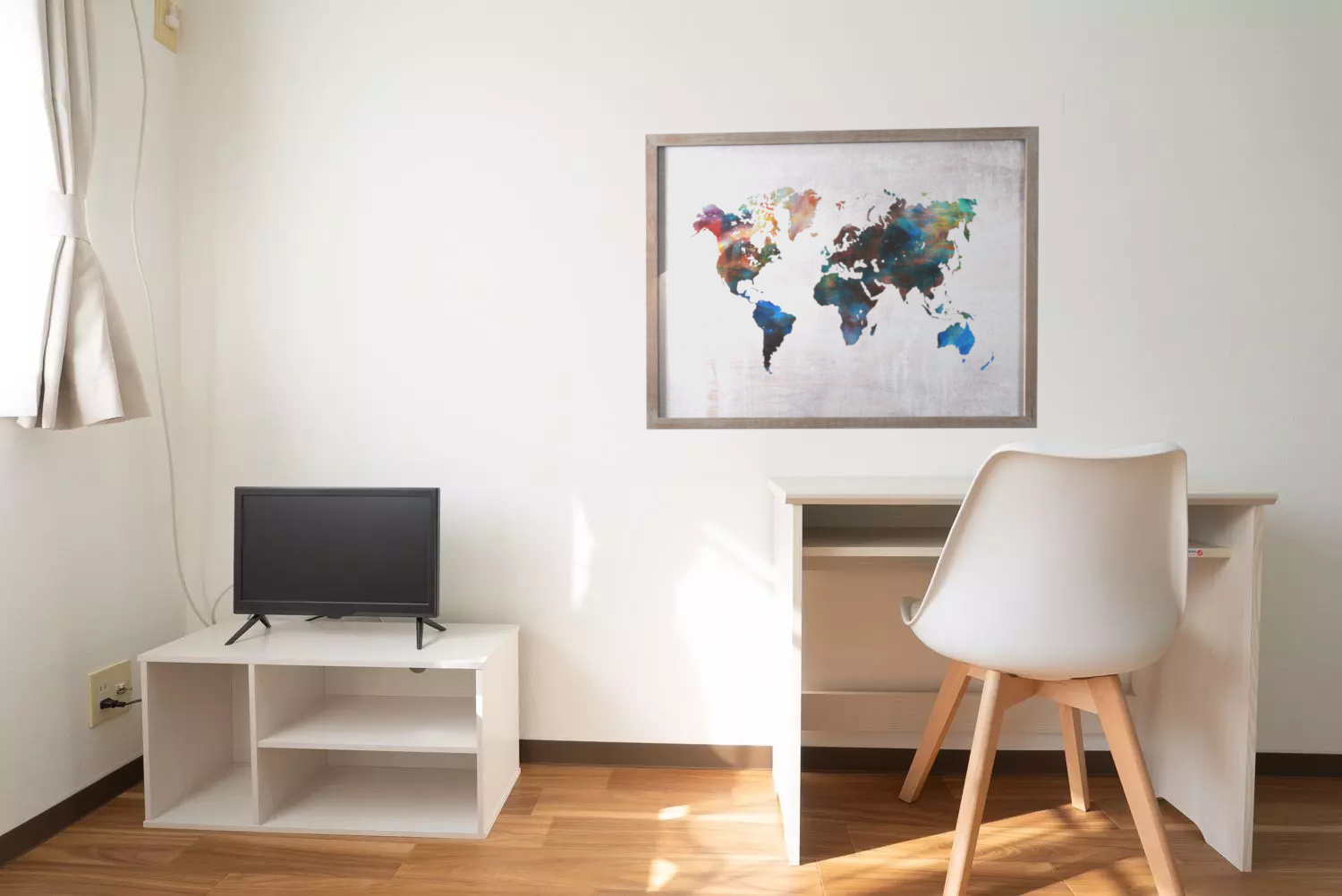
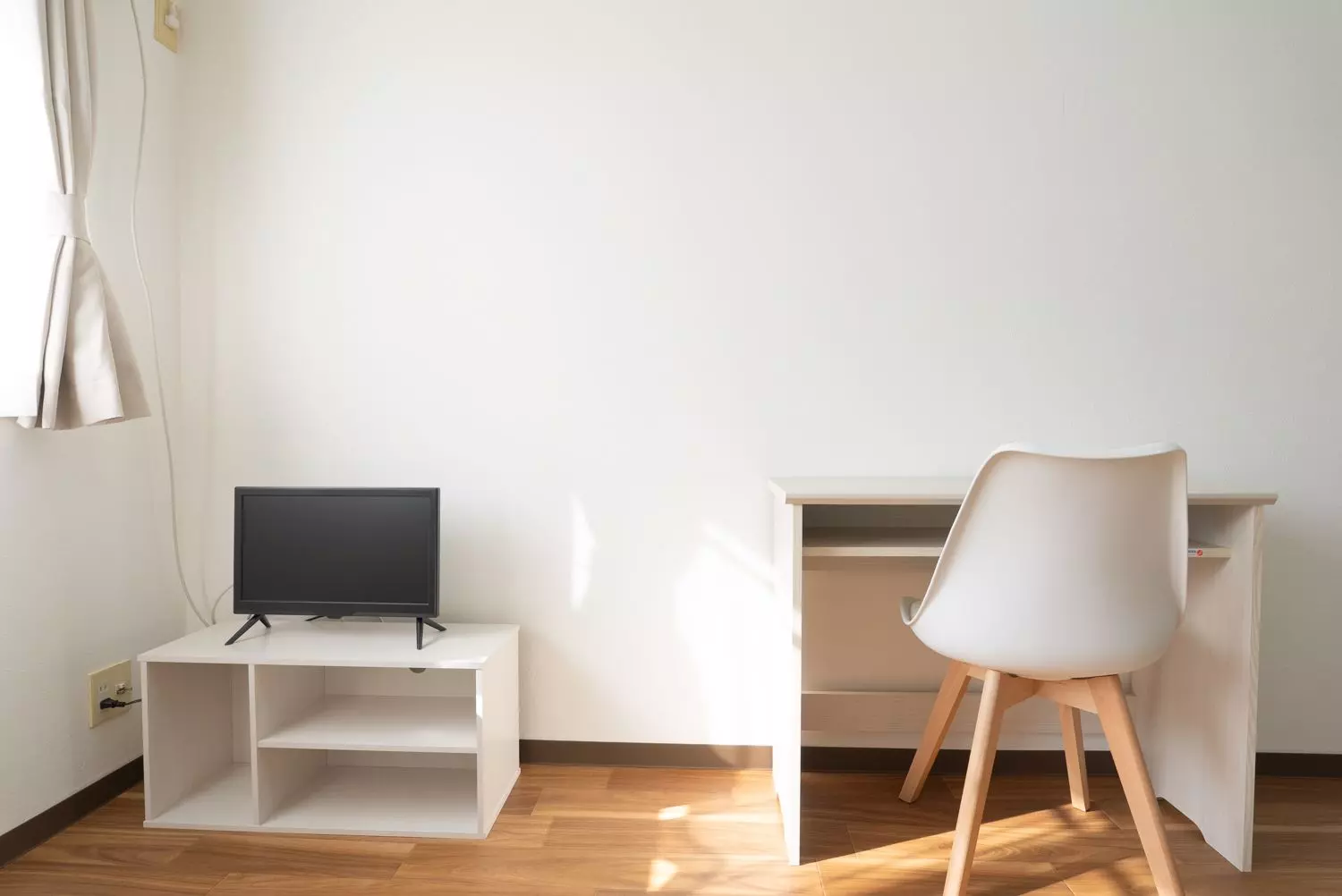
- wall art [644,125,1040,430]
